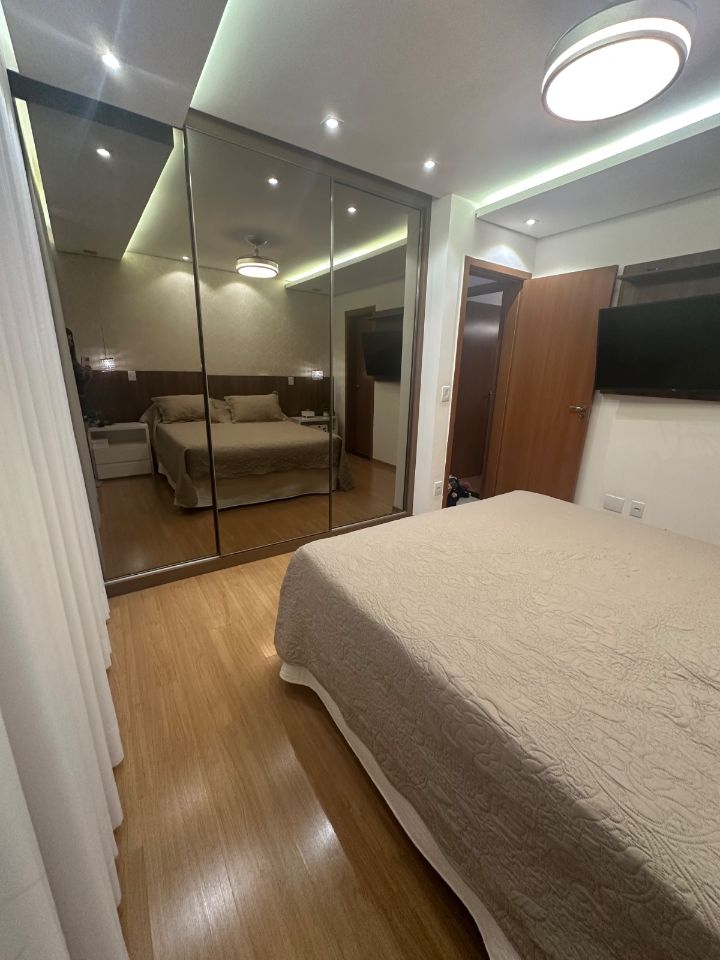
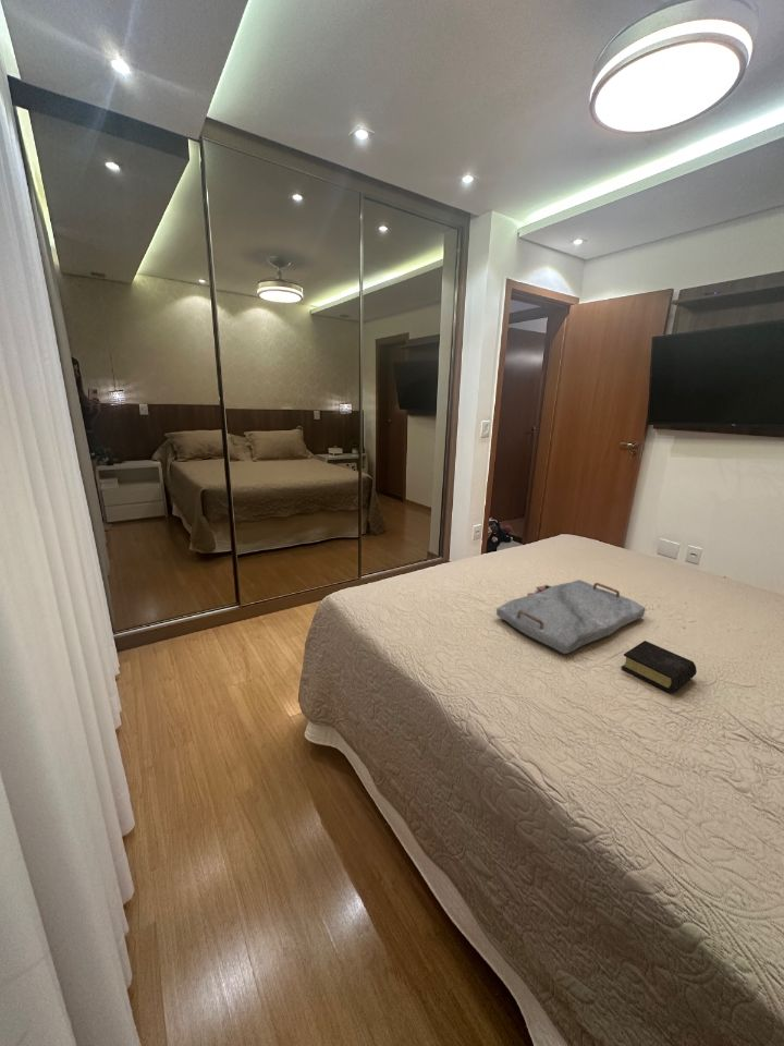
+ serving tray [495,579,647,655]
+ book [620,640,698,694]
